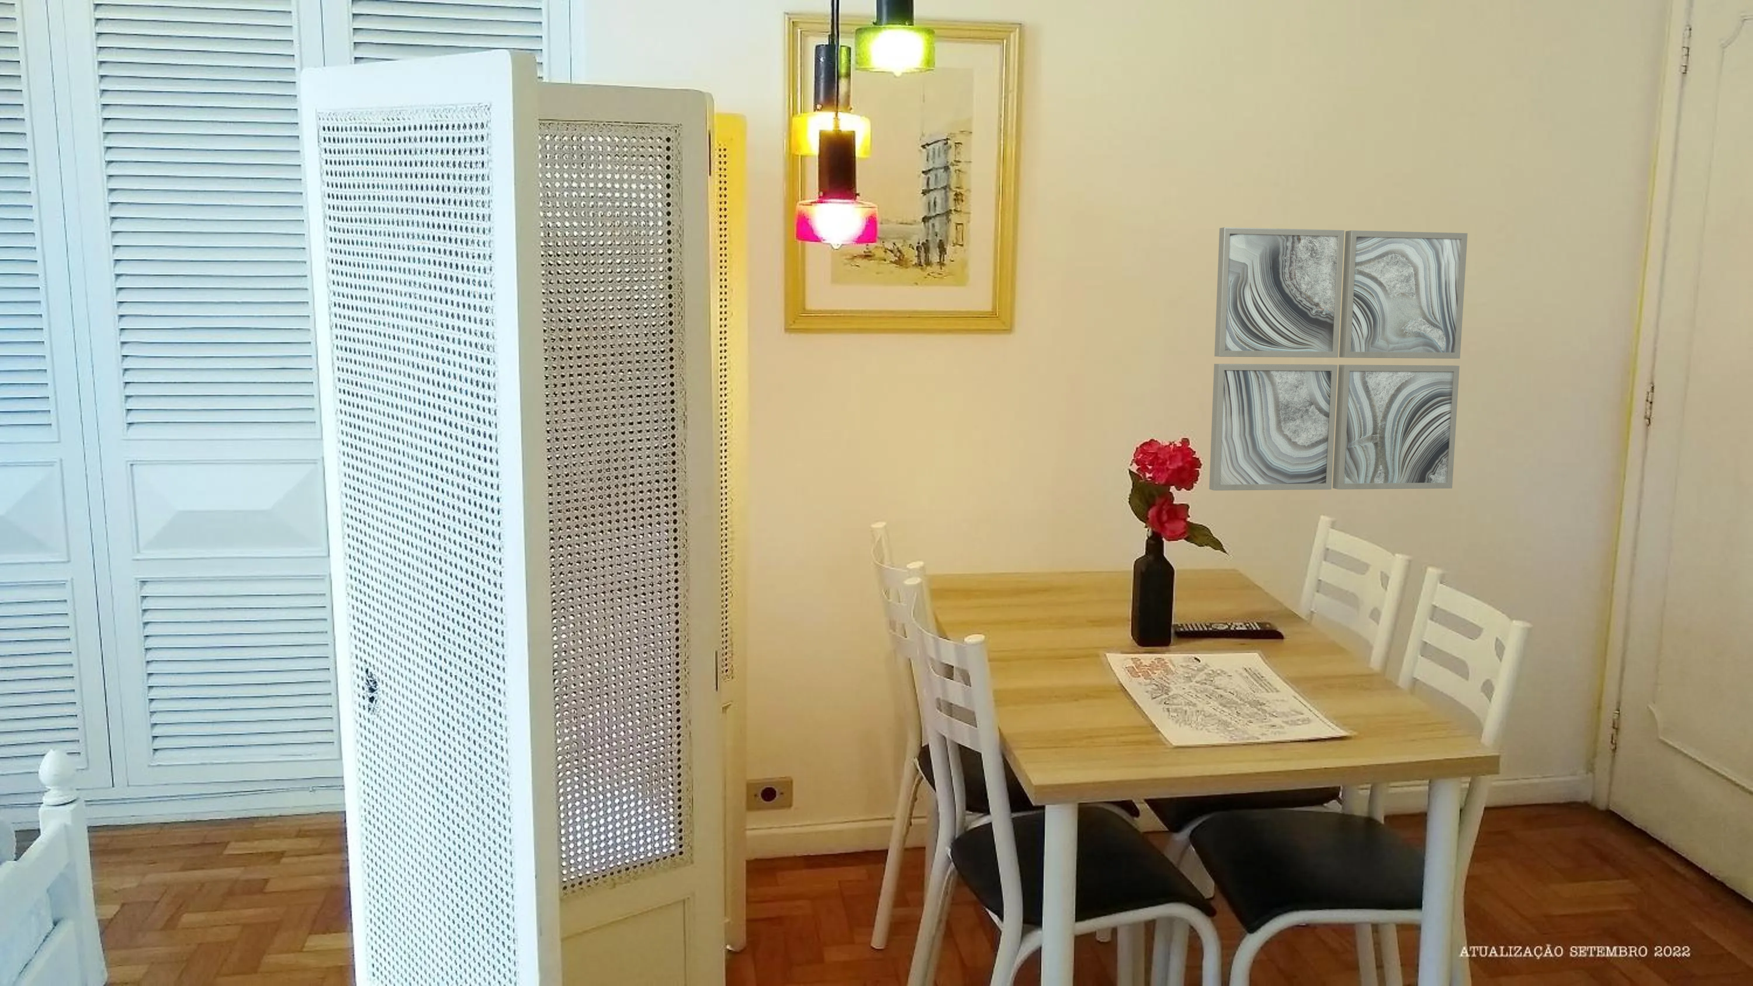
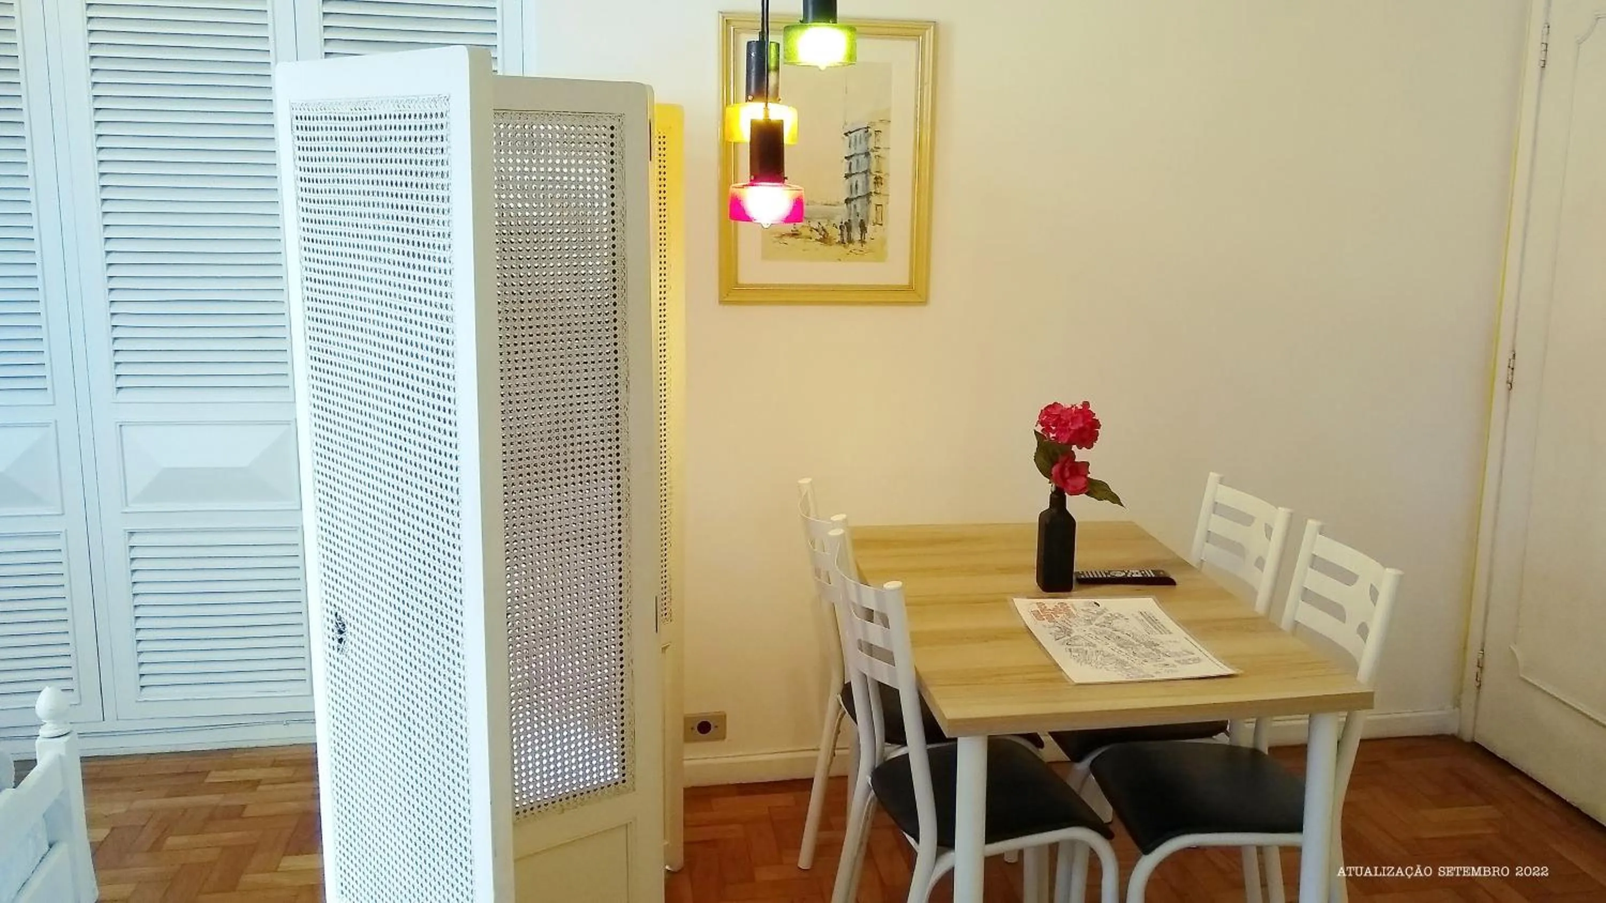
- wall art [1209,226,1468,491]
